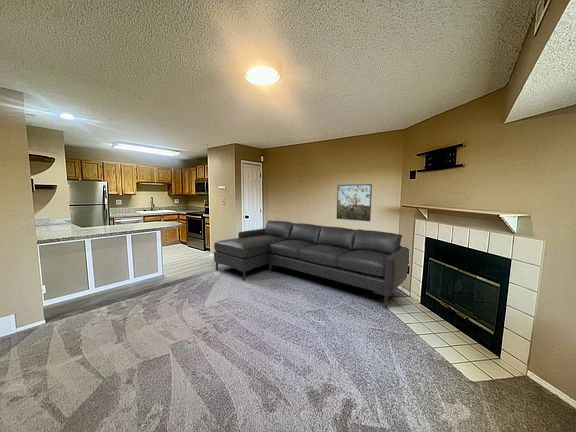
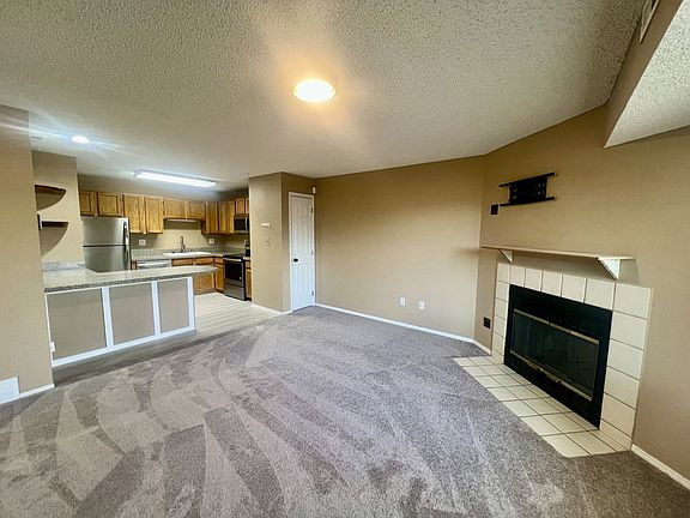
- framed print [336,183,373,222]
- sofa [213,219,409,309]
